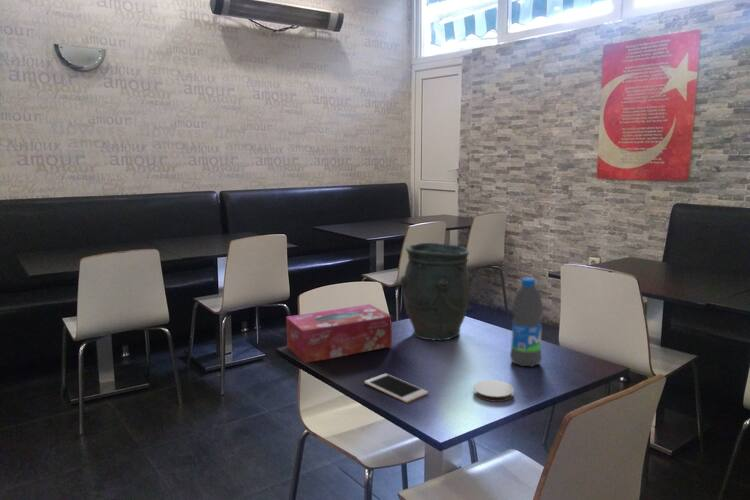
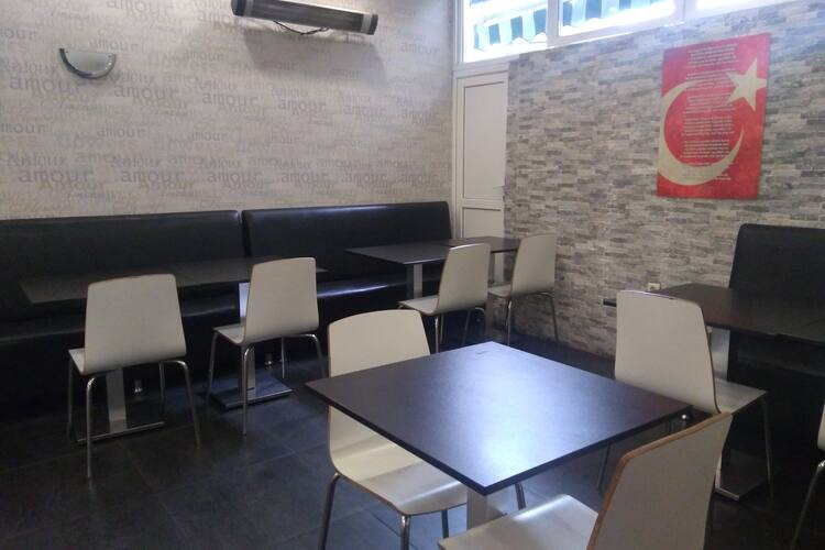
- coaster [473,379,515,403]
- cell phone [364,373,429,404]
- vase [399,242,473,342]
- tissue box [285,303,393,364]
- water bottle [509,277,544,368]
